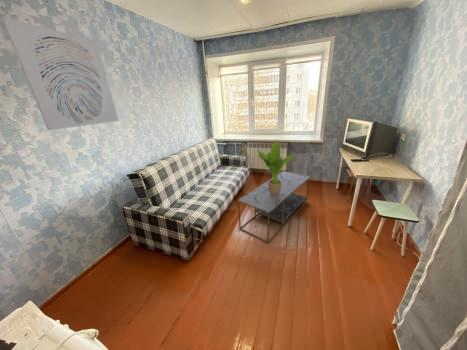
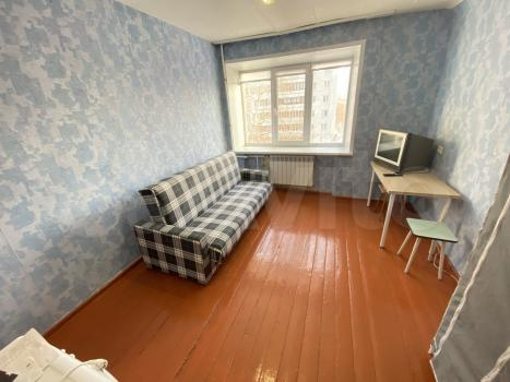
- coffee table [237,170,311,244]
- wall art [0,16,120,131]
- potted plant [256,139,296,195]
